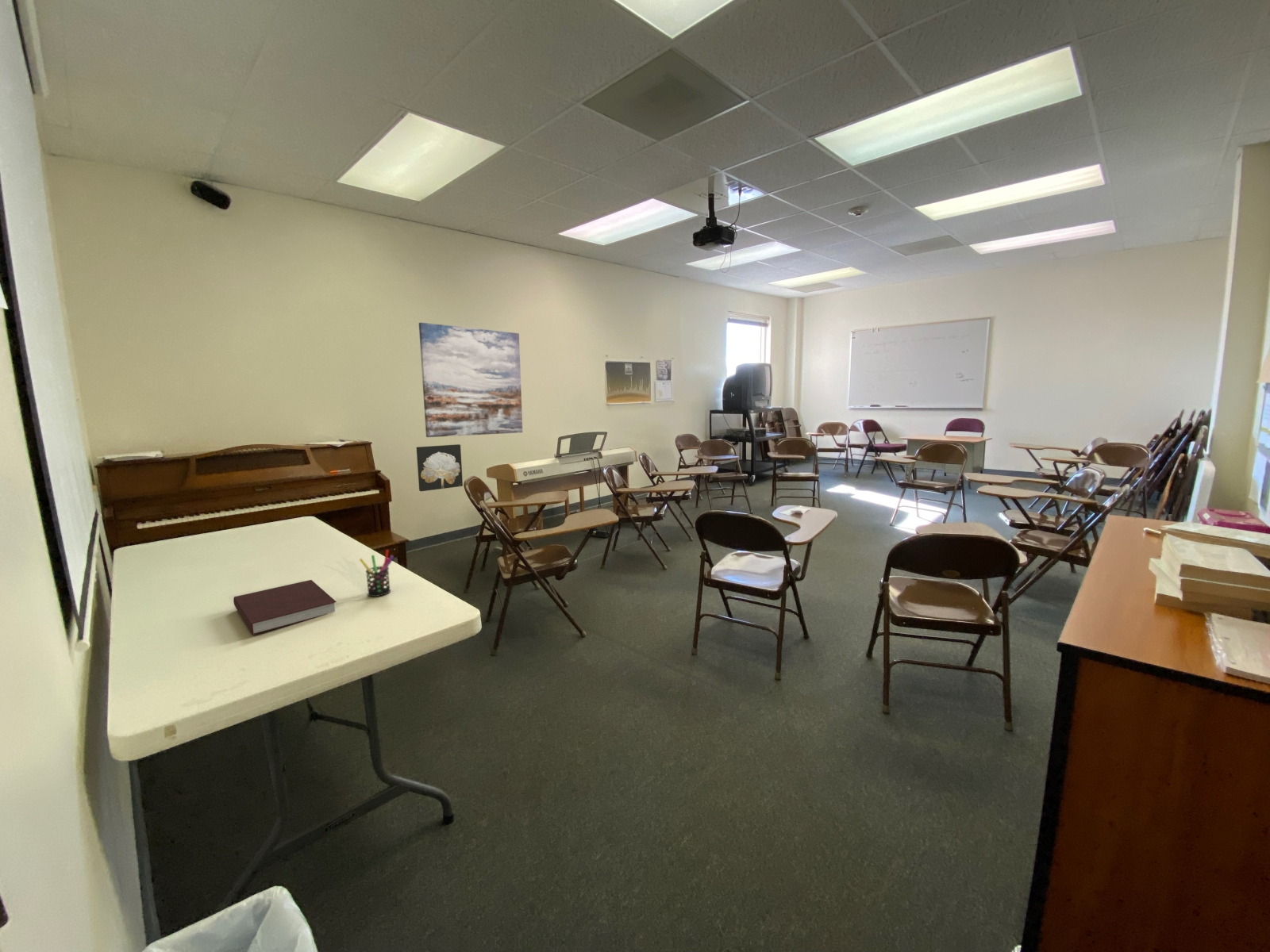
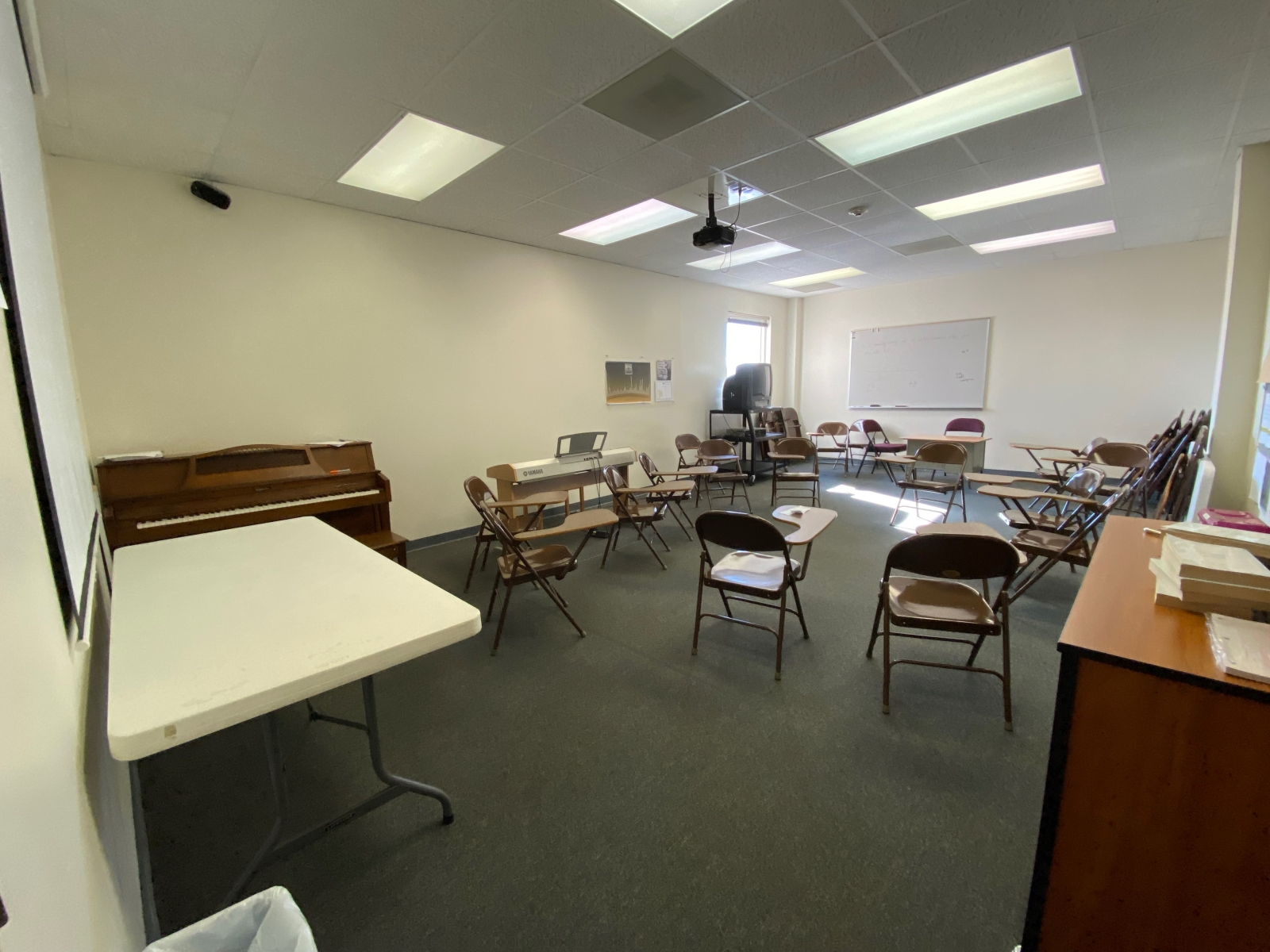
- wall art [416,443,464,492]
- wall art [418,322,523,438]
- pen holder [359,549,394,597]
- notebook [233,579,337,636]
